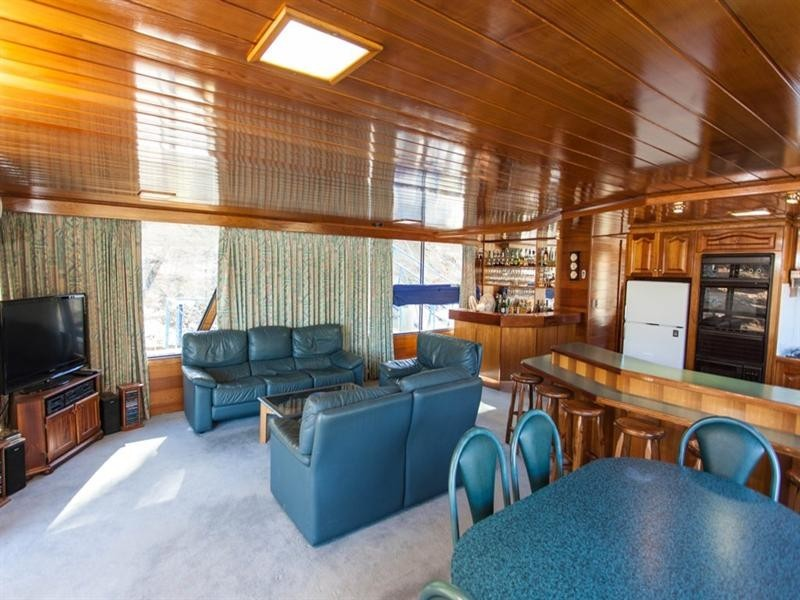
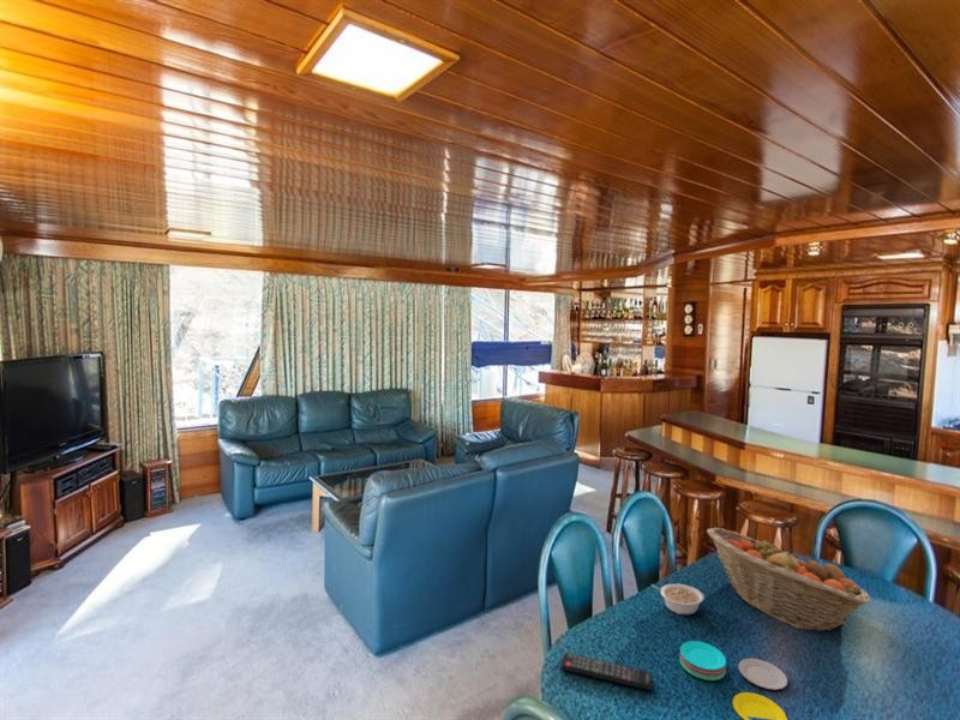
+ legume [650,583,706,617]
+ remote control [559,652,653,692]
+ plate [678,640,788,720]
+ fruit basket [706,527,871,632]
